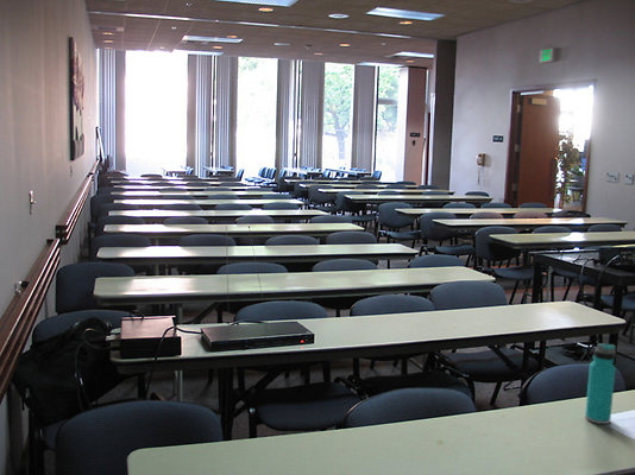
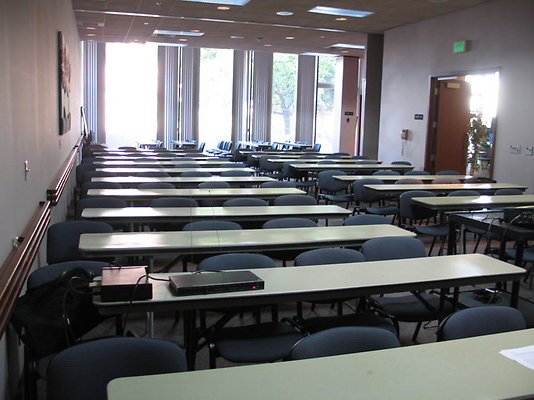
- water bottle [584,342,617,425]
